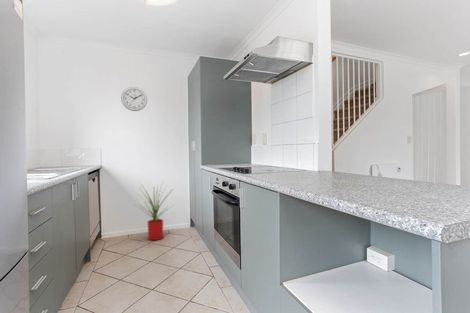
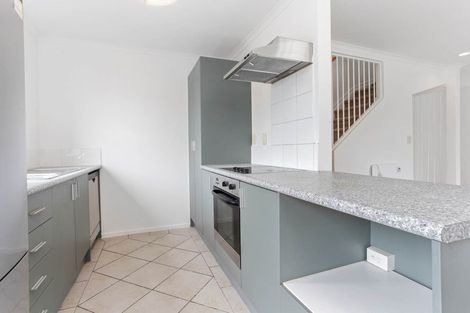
- house plant [133,182,178,241]
- wall clock [120,86,148,112]
